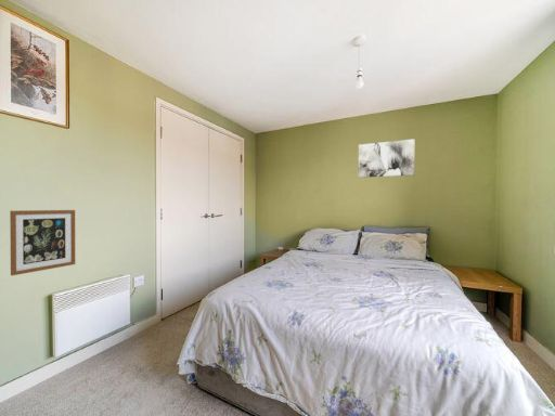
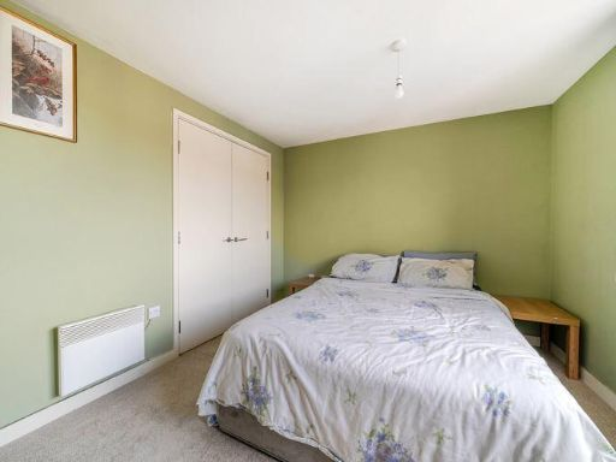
- wall art [358,138,416,179]
- wall art [9,209,76,276]
